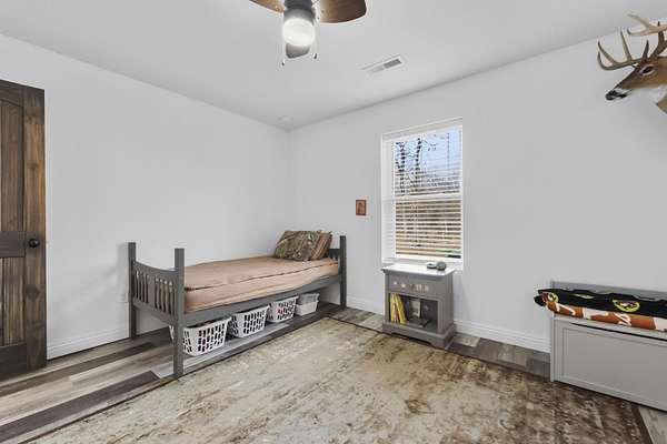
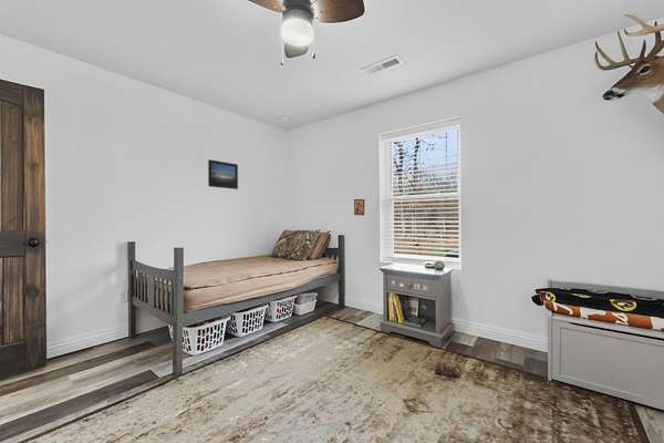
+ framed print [207,158,239,190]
+ toy train [433,357,458,378]
